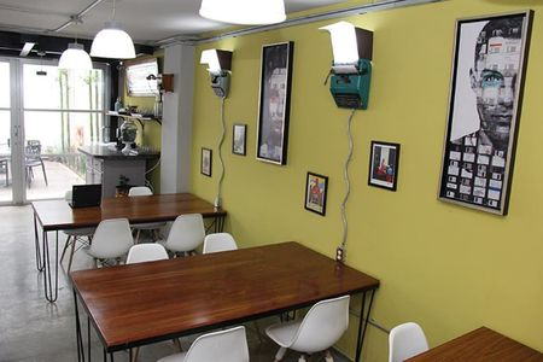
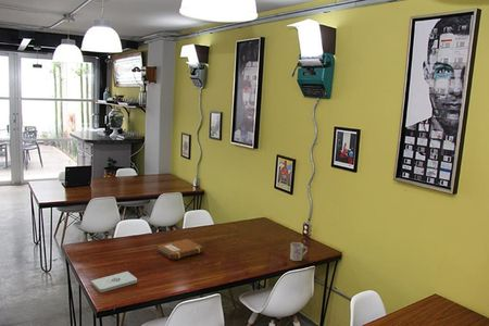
+ notepad [90,271,138,293]
+ notebook [156,238,205,261]
+ mug [289,241,309,262]
